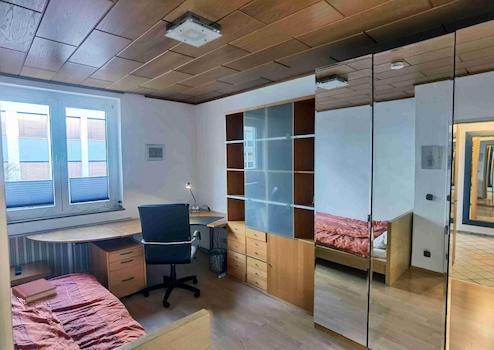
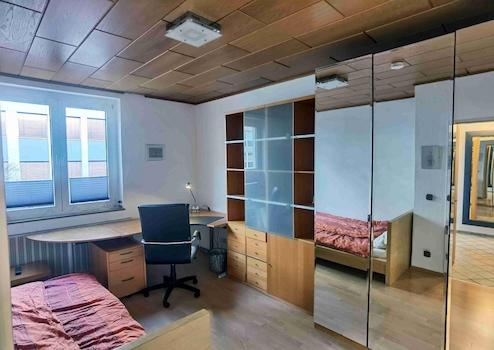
- hardback book [11,278,58,305]
